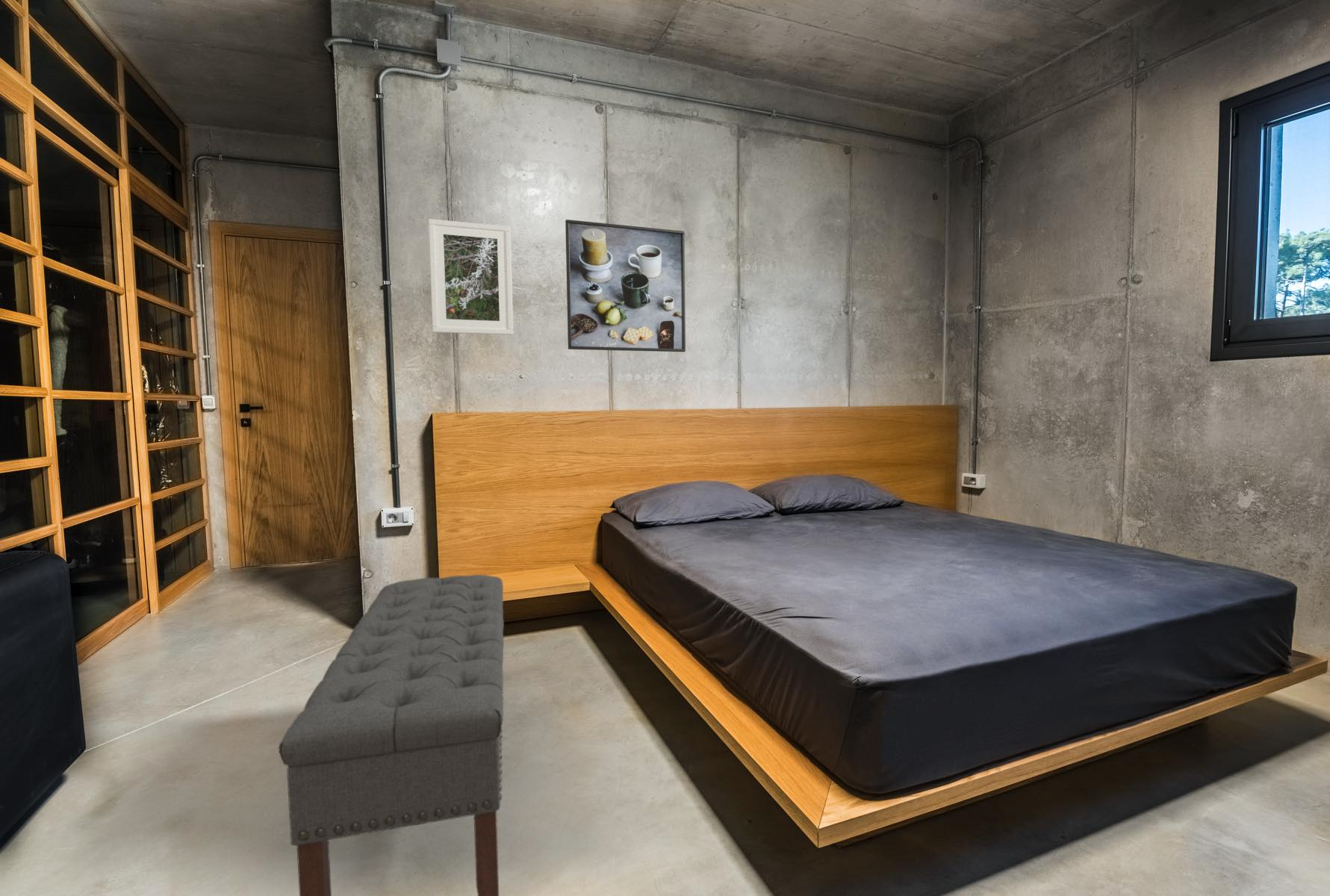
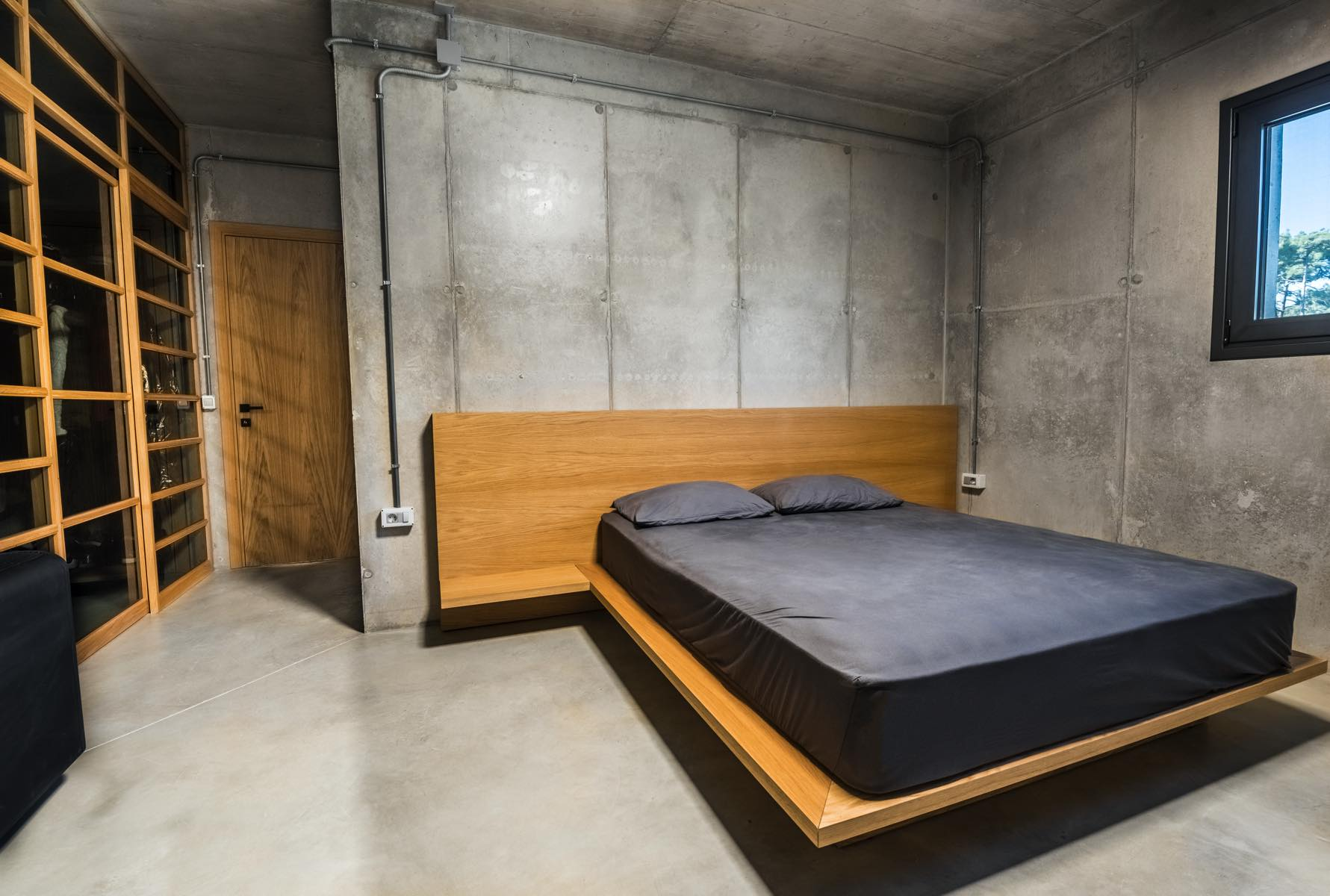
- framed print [565,219,686,352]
- bench [278,574,505,896]
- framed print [428,218,514,336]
